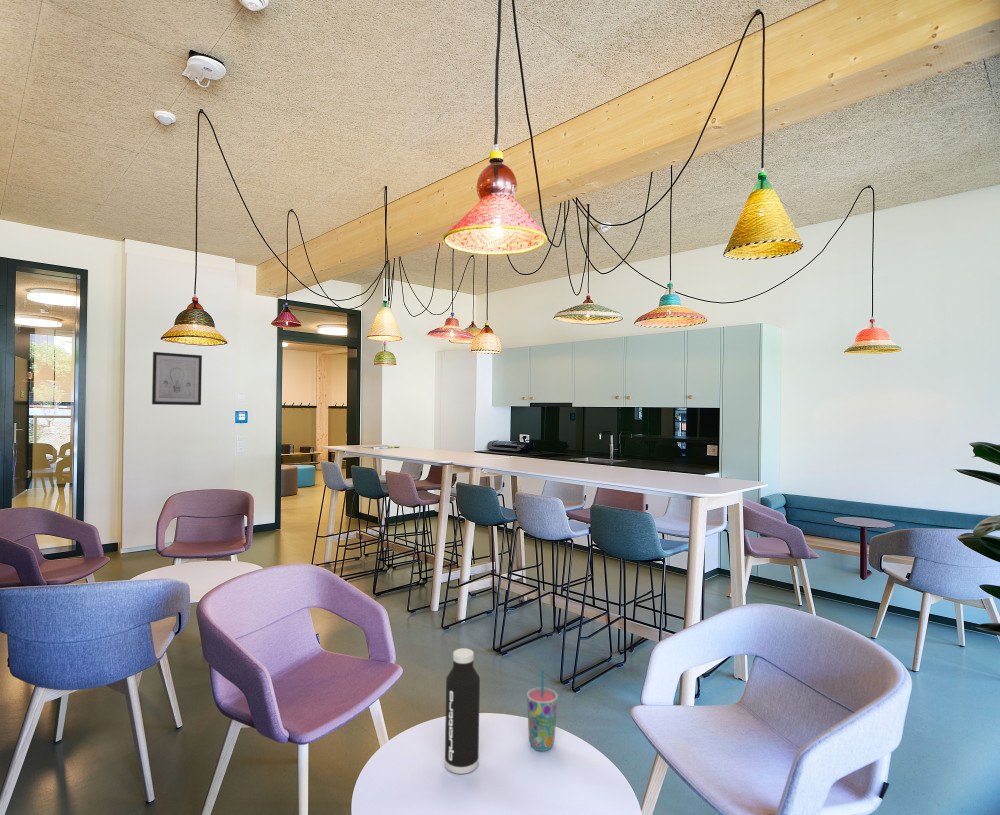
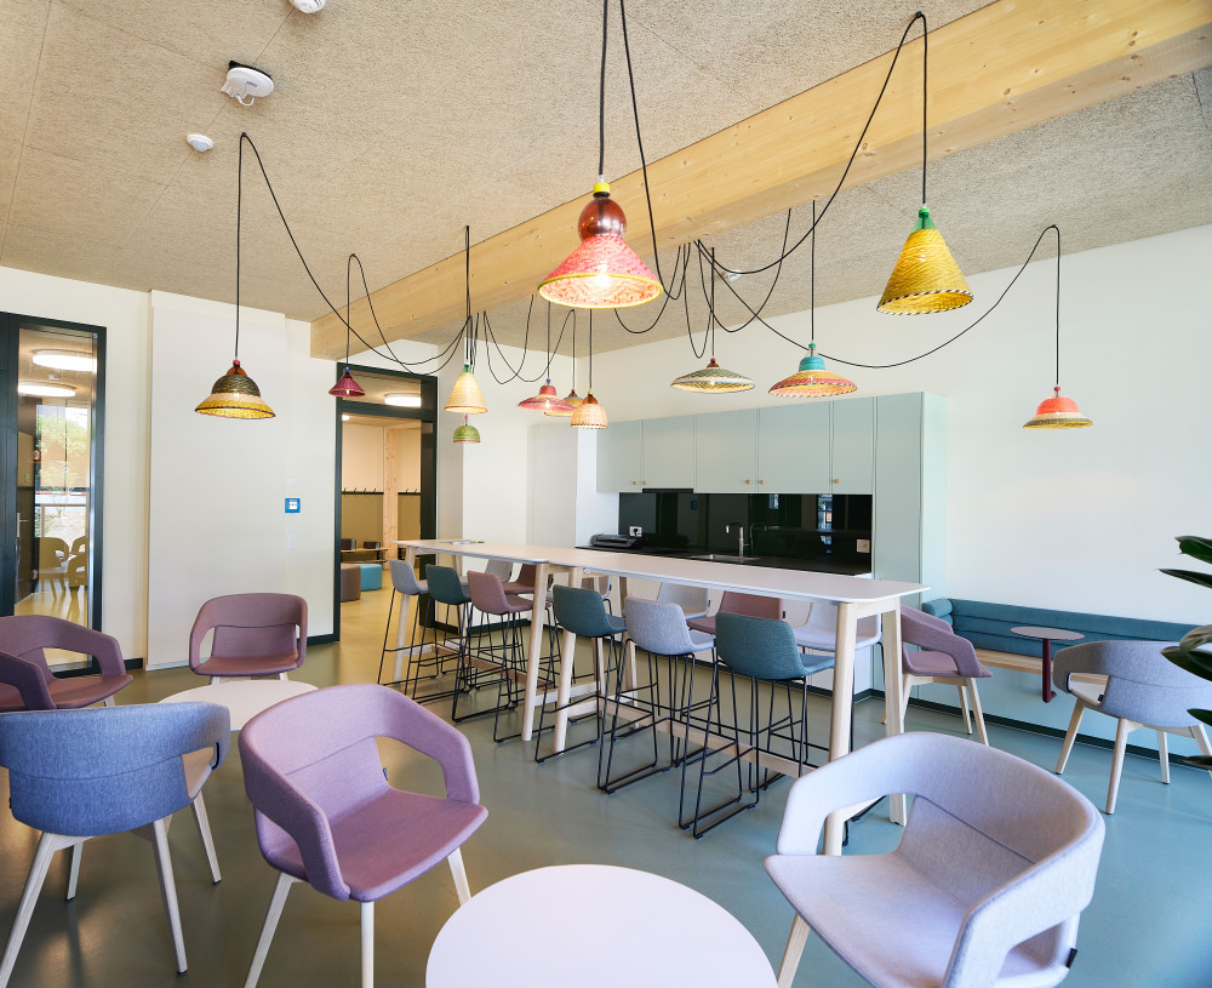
- wall art [151,351,203,406]
- water bottle [444,647,481,775]
- cup [526,669,559,752]
